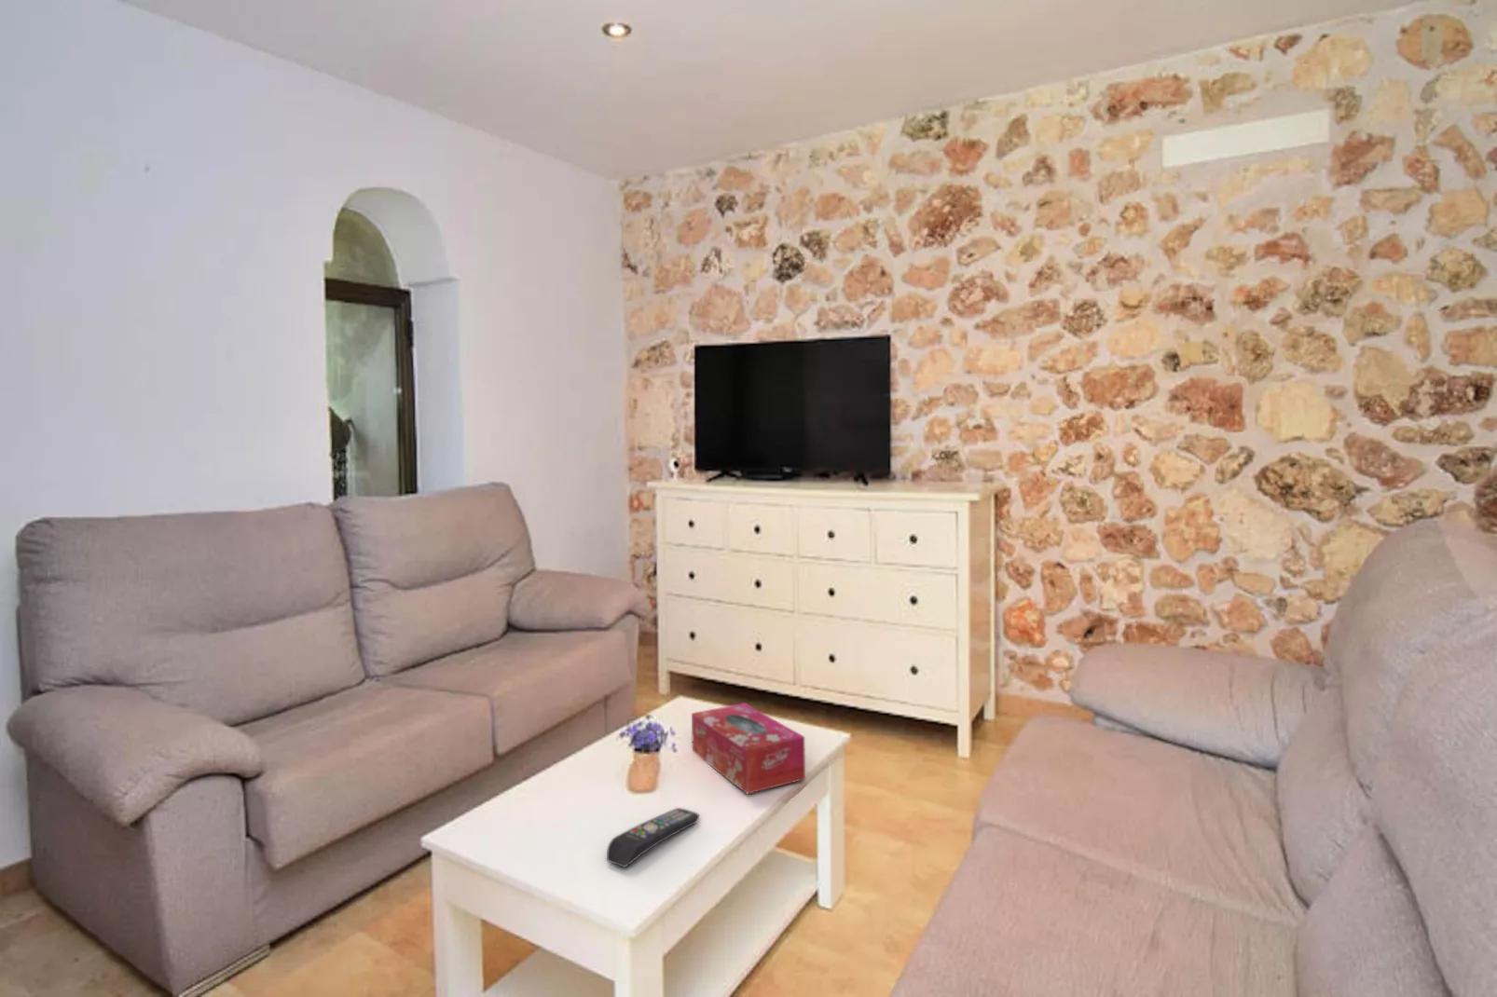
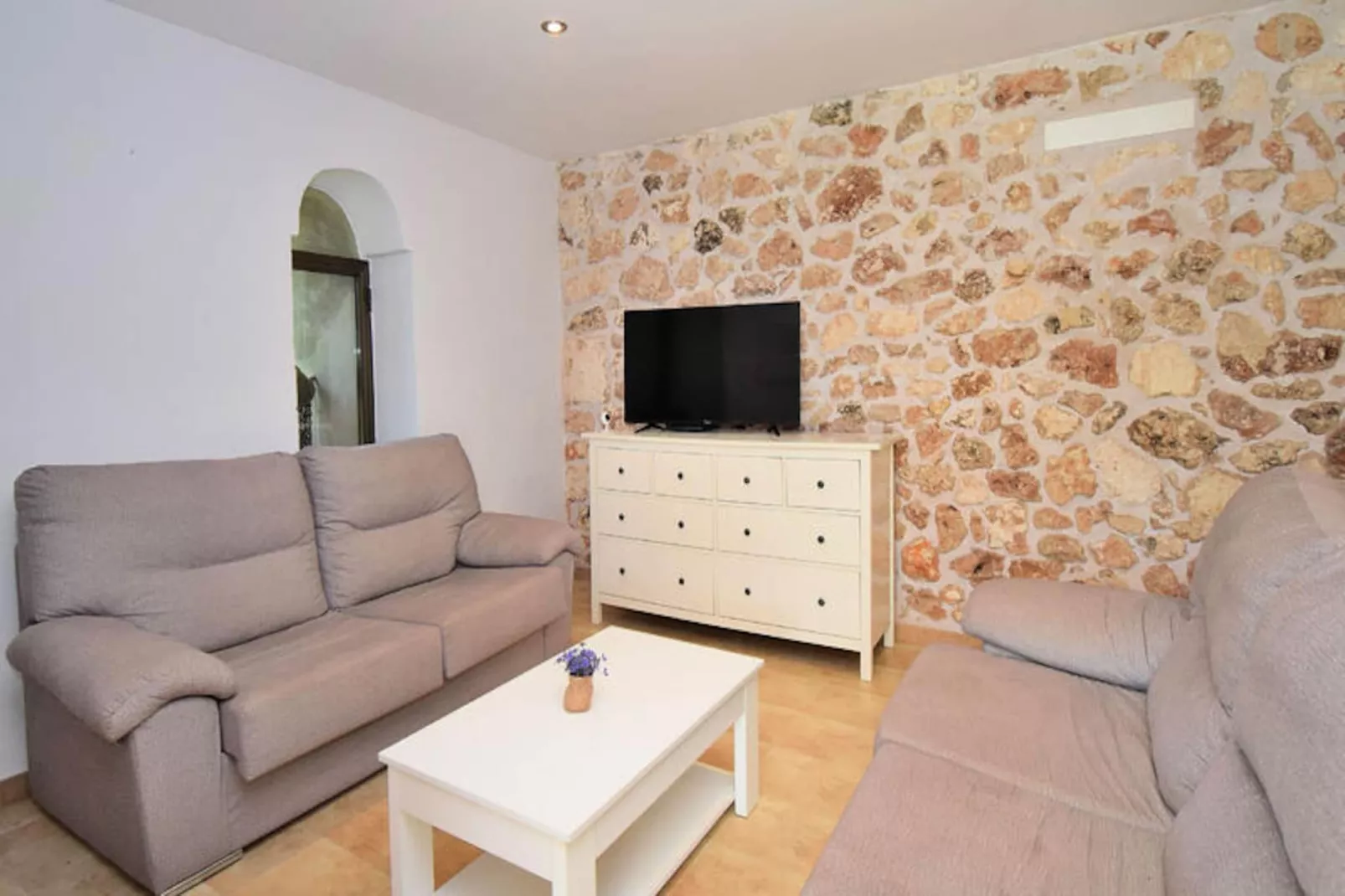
- tissue box [691,702,806,794]
- remote control [605,807,700,868]
